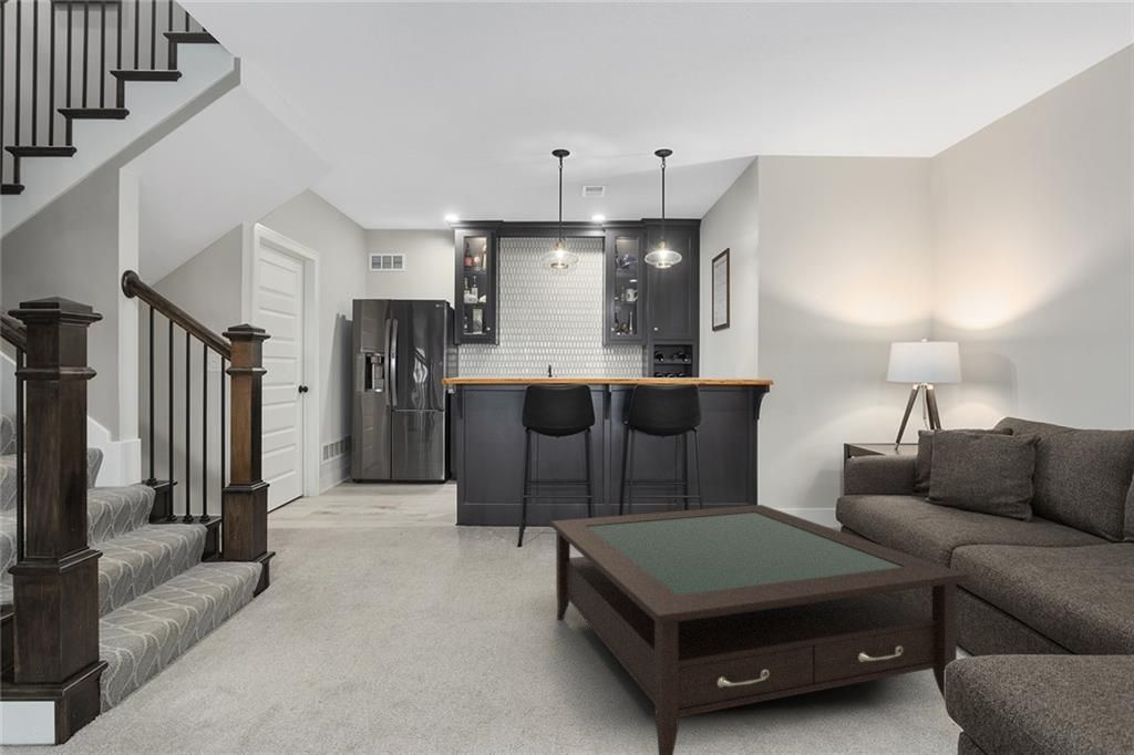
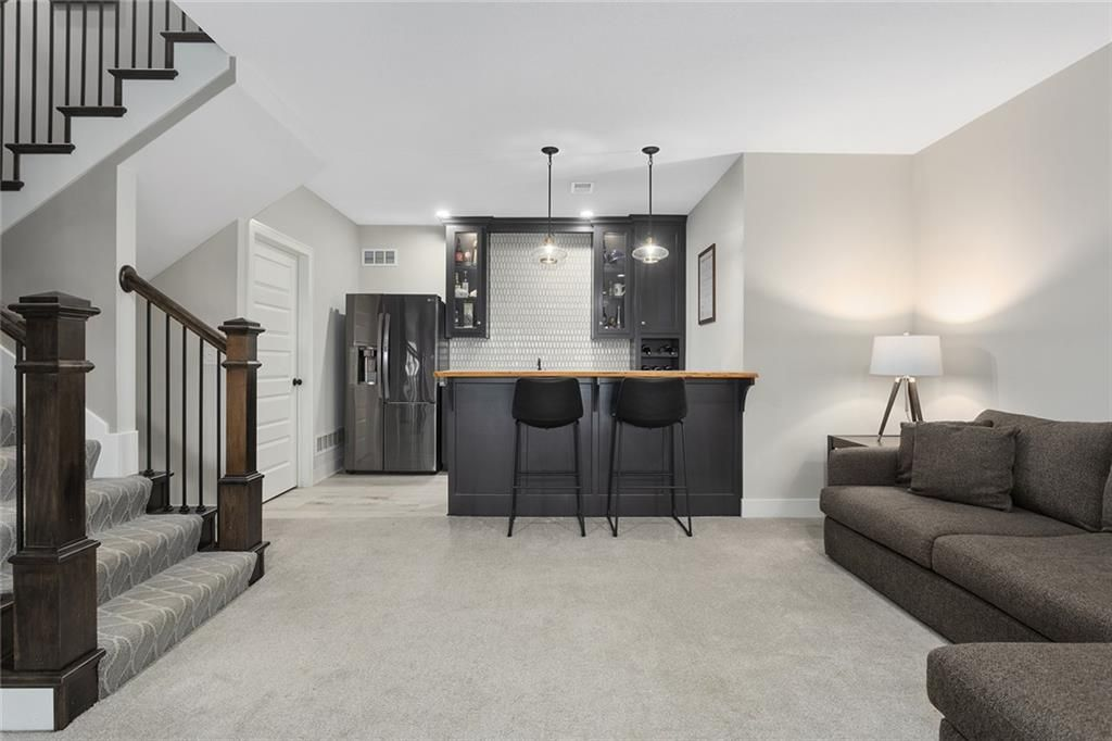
- coffee table [549,504,969,755]
